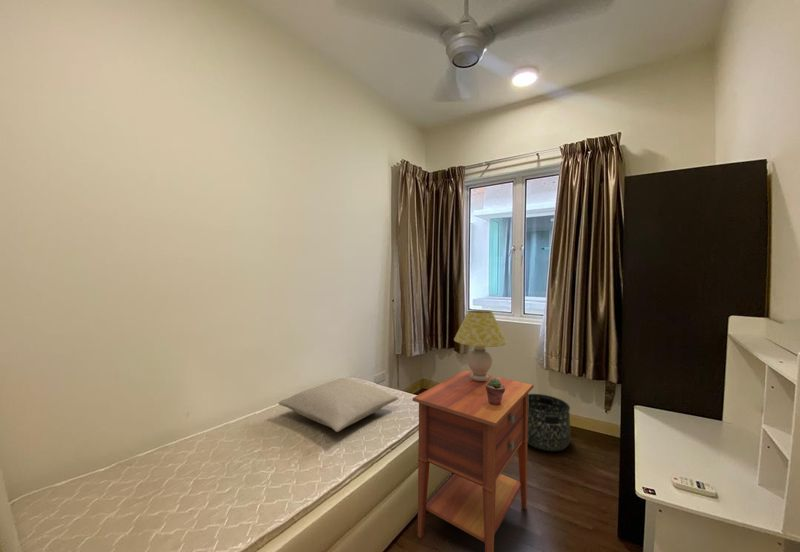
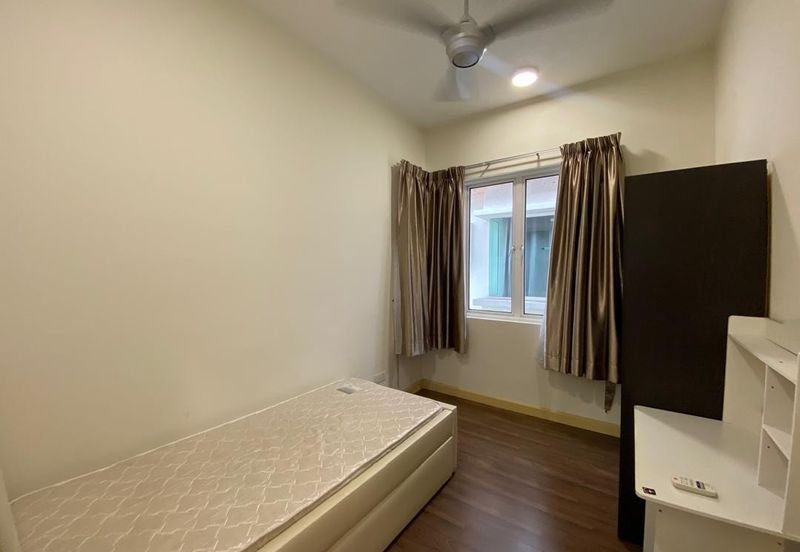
- potted succulent [485,378,505,406]
- pillow [277,377,399,433]
- basket [527,393,571,452]
- table lamp [453,309,508,381]
- nightstand [412,369,535,552]
